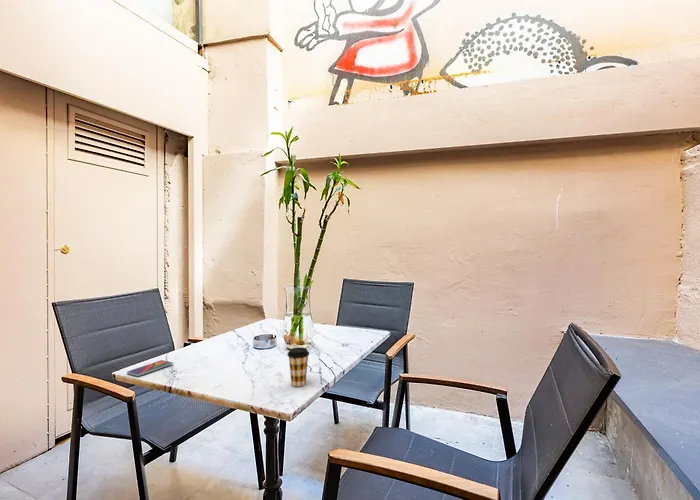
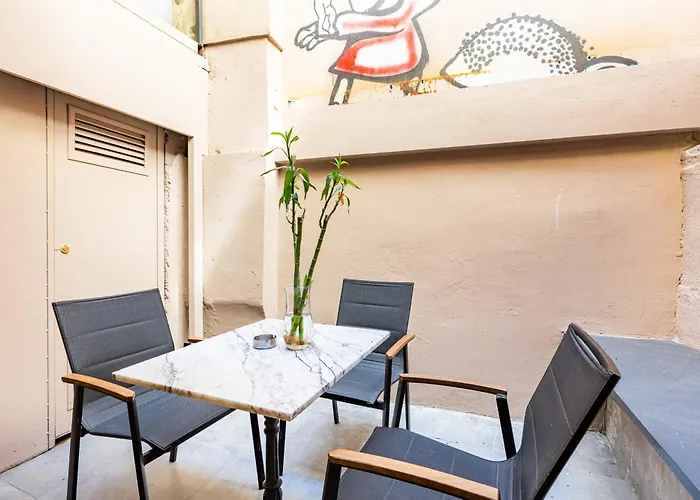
- coffee cup [286,346,310,387]
- smartphone [126,359,173,377]
